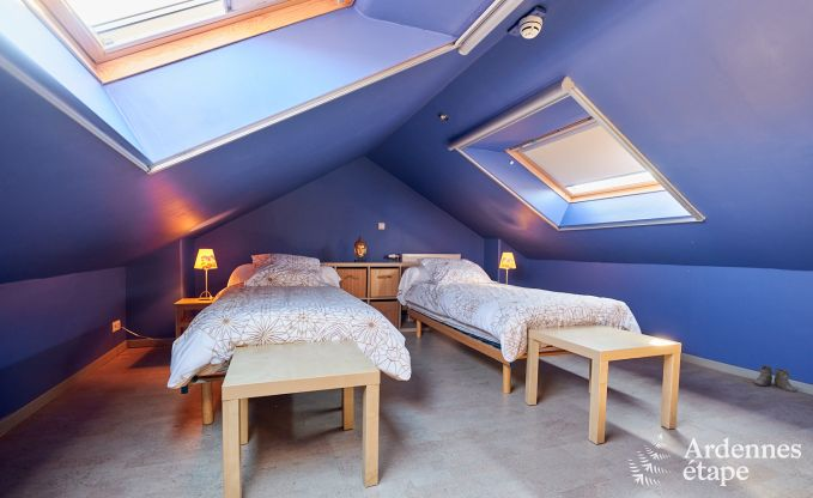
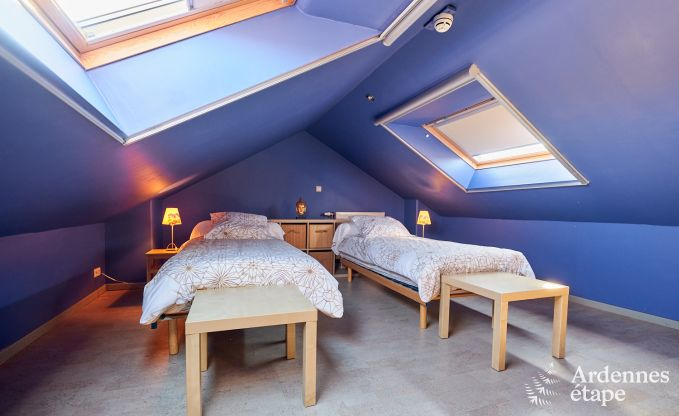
- boots [753,364,796,394]
